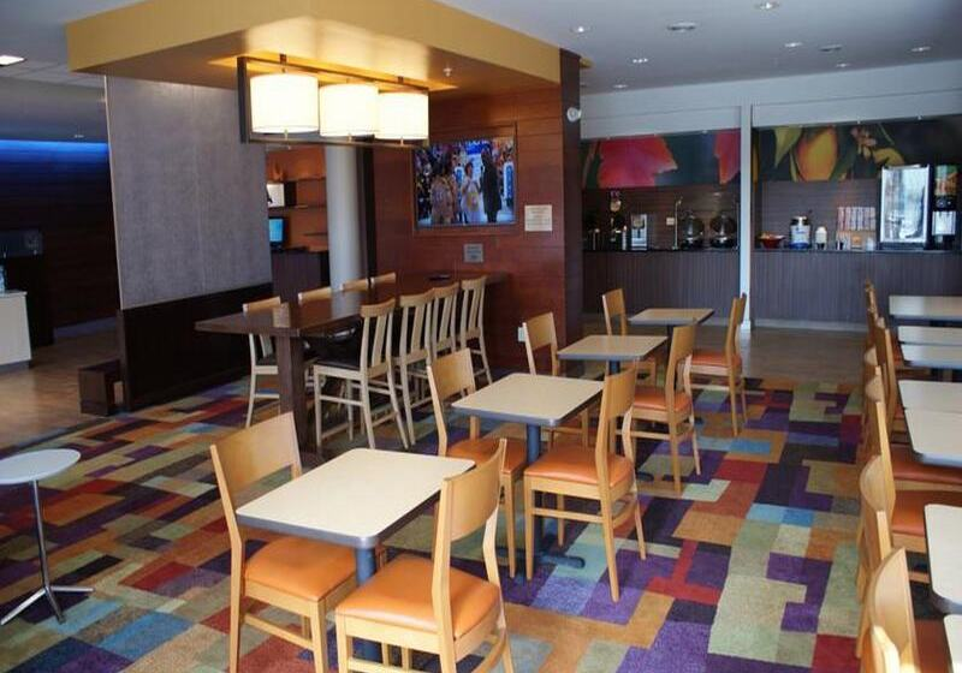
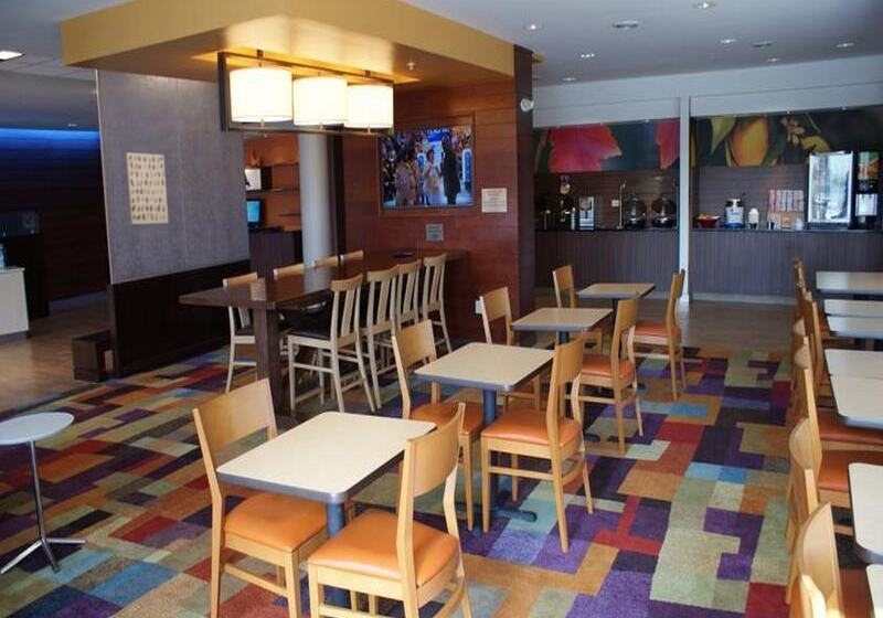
+ wall art [124,151,170,225]
